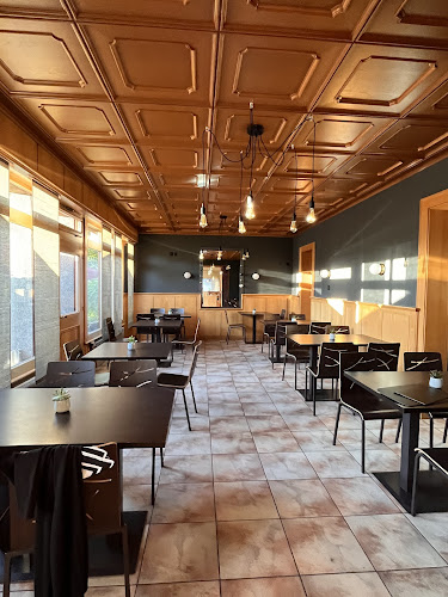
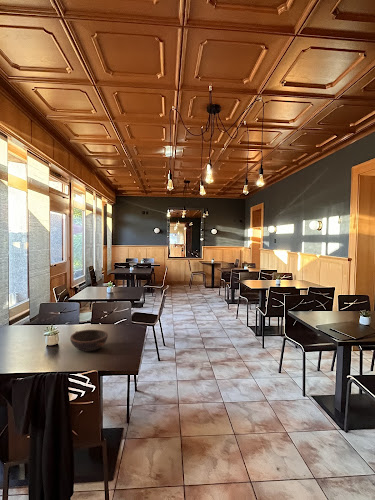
+ bowl [69,329,109,353]
